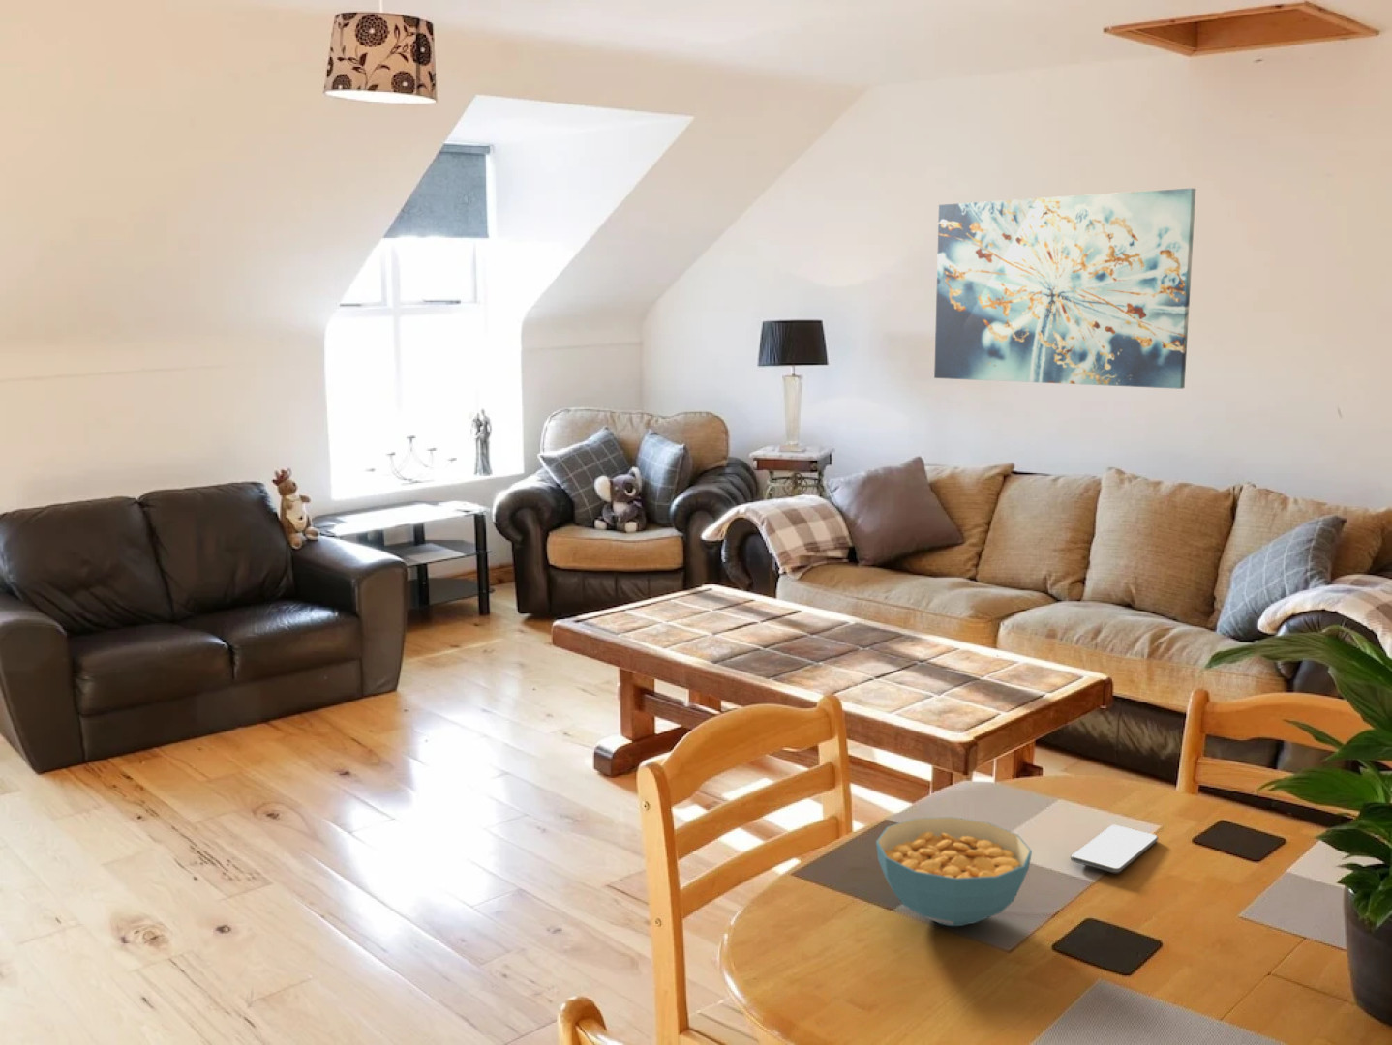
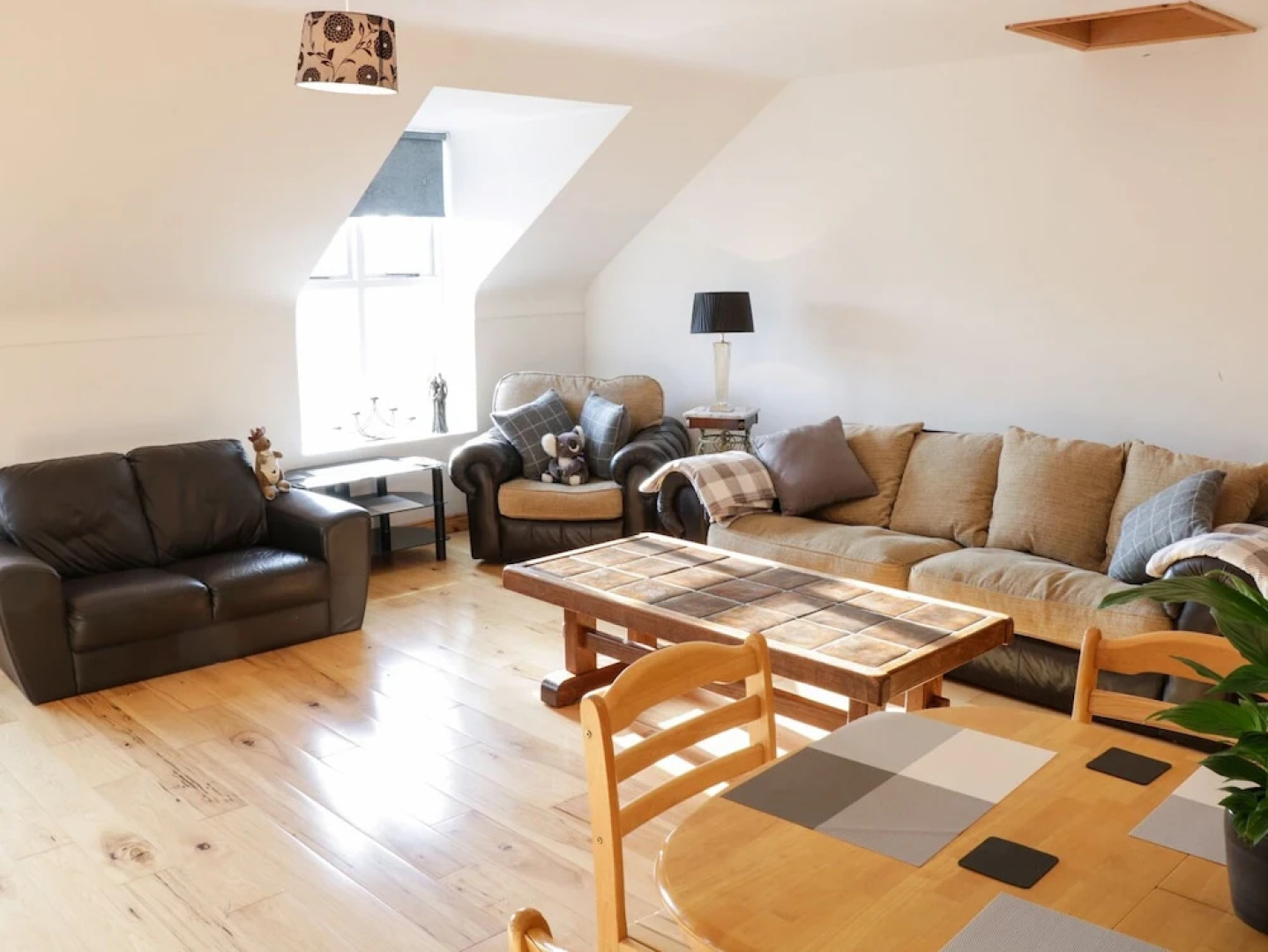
- smartphone [1069,823,1158,874]
- wall art [933,187,1197,390]
- cereal bowl [875,816,1033,926]
